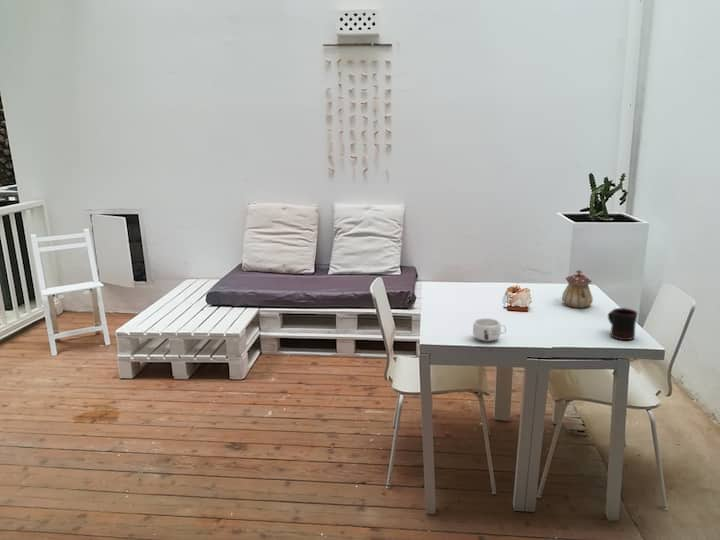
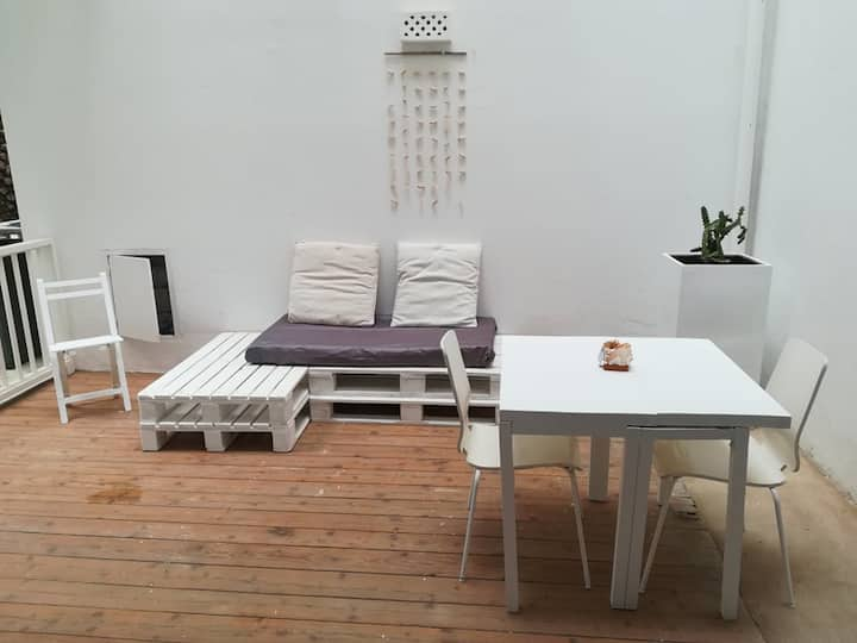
- mug [472,317,507,342]
- teapot [561,269,594,309]
- mug [607,307,638,341]
